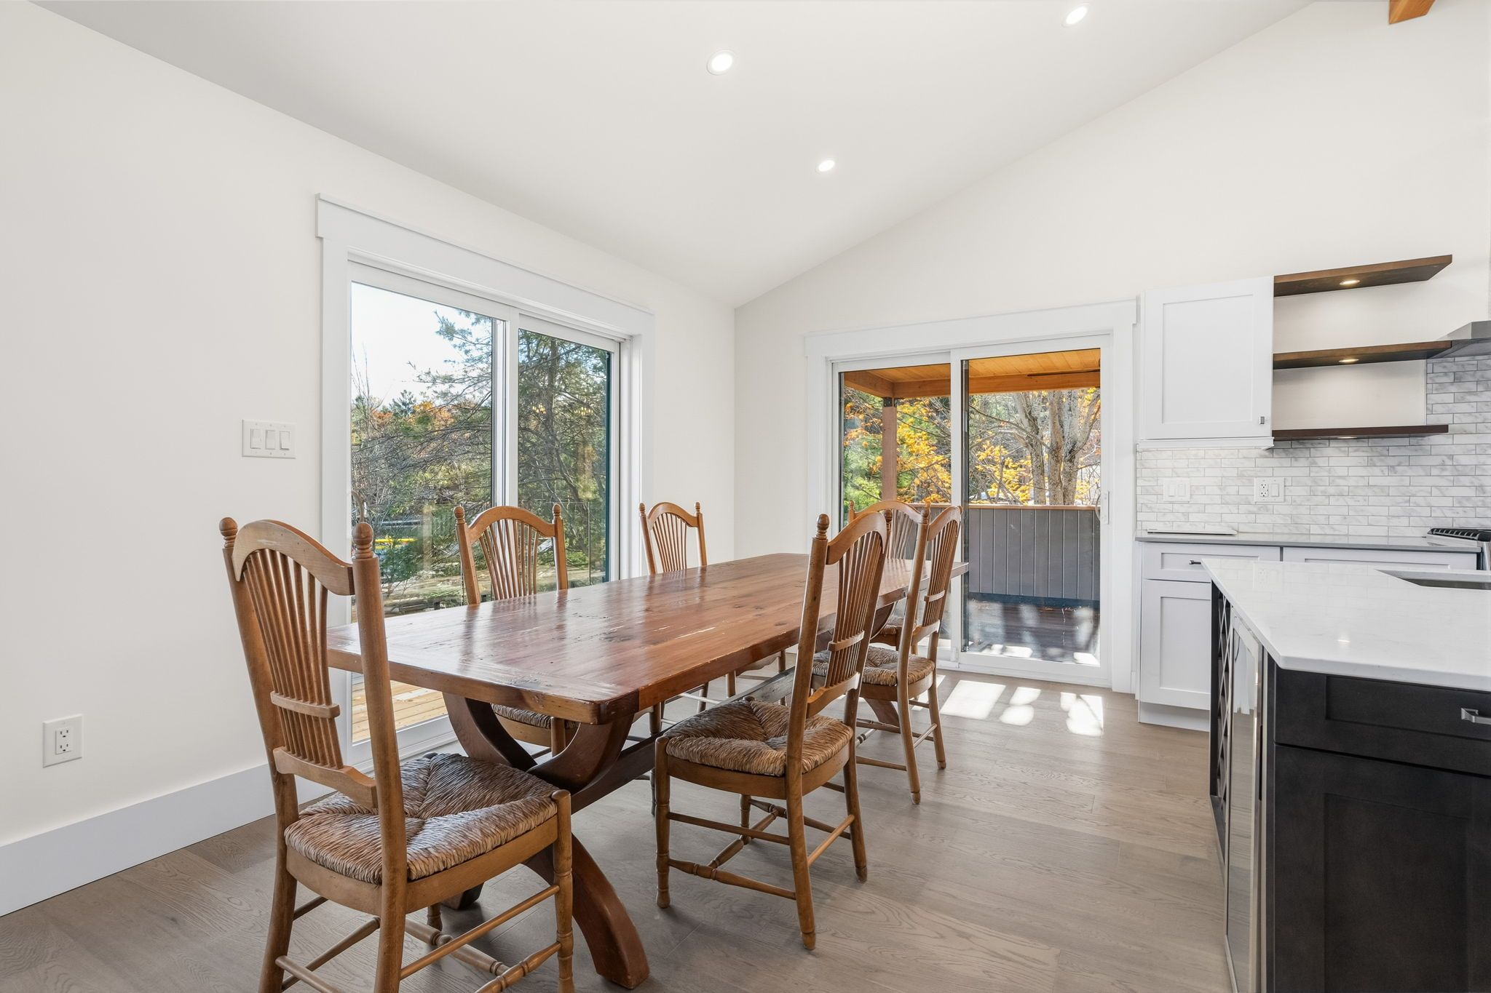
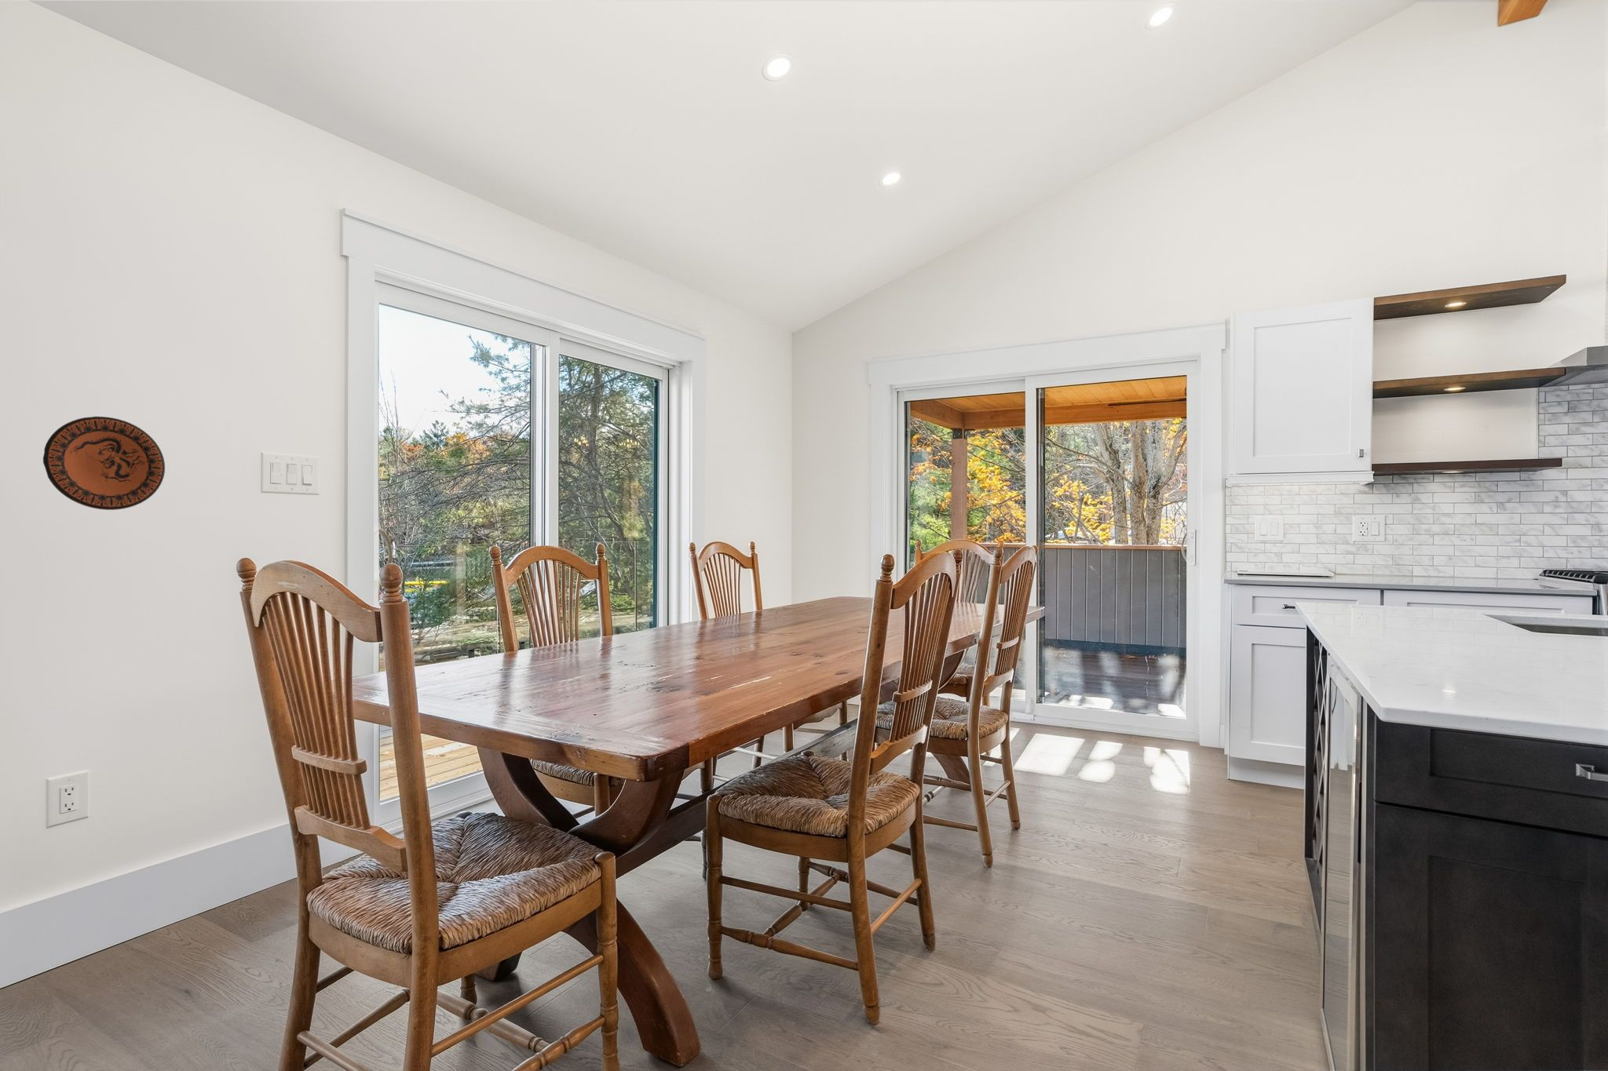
+ decorative plate [42,416,166,510]
